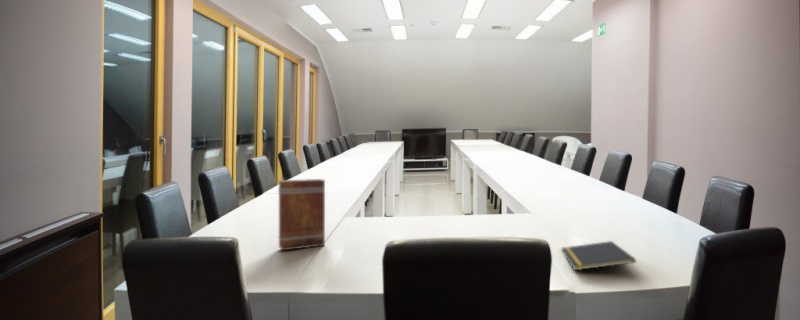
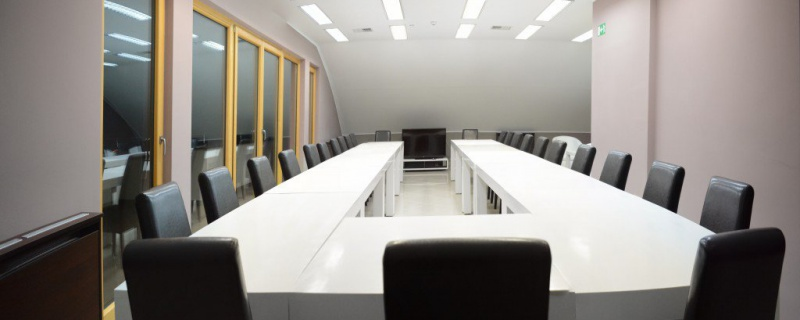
- notepad [560,240,637,271]
- book [277,178,326,251]
